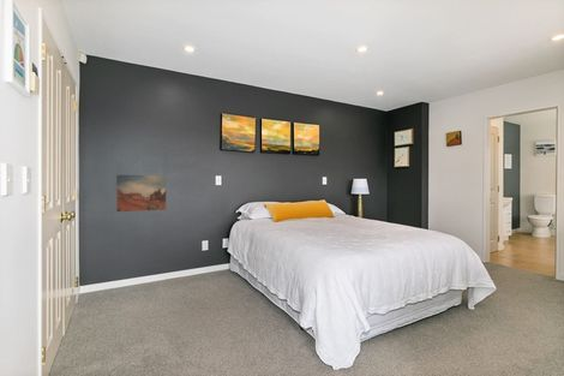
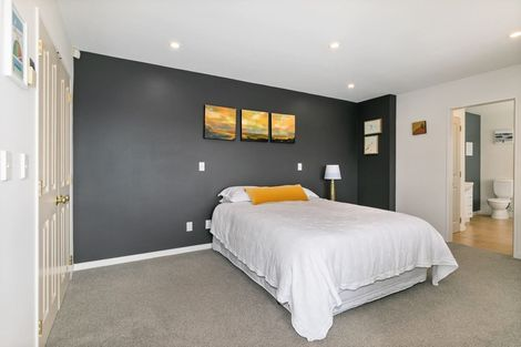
- wall art [115,174,167,213]
